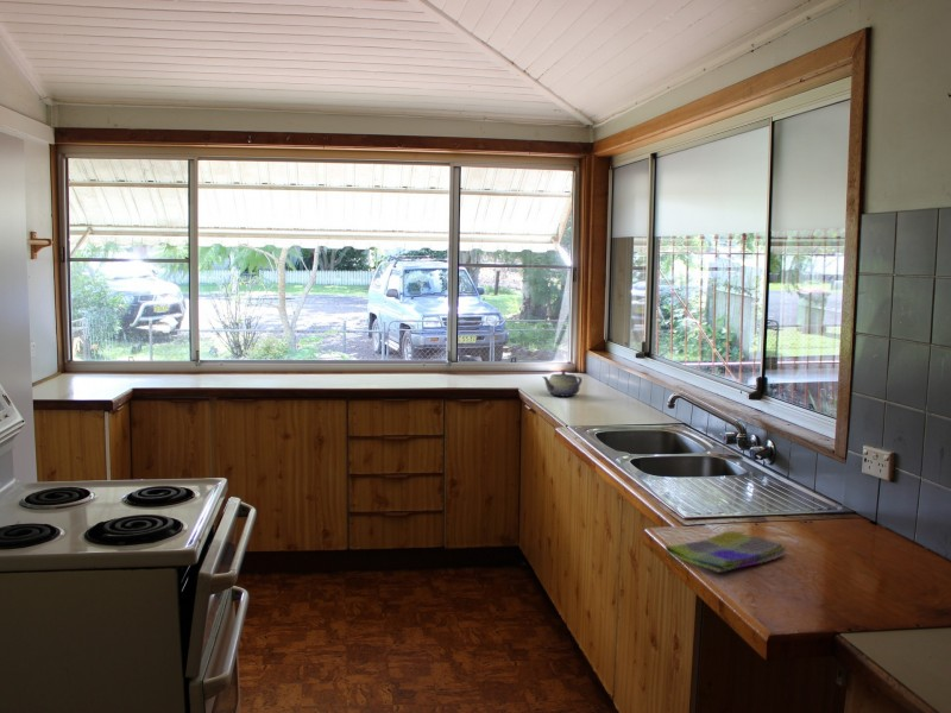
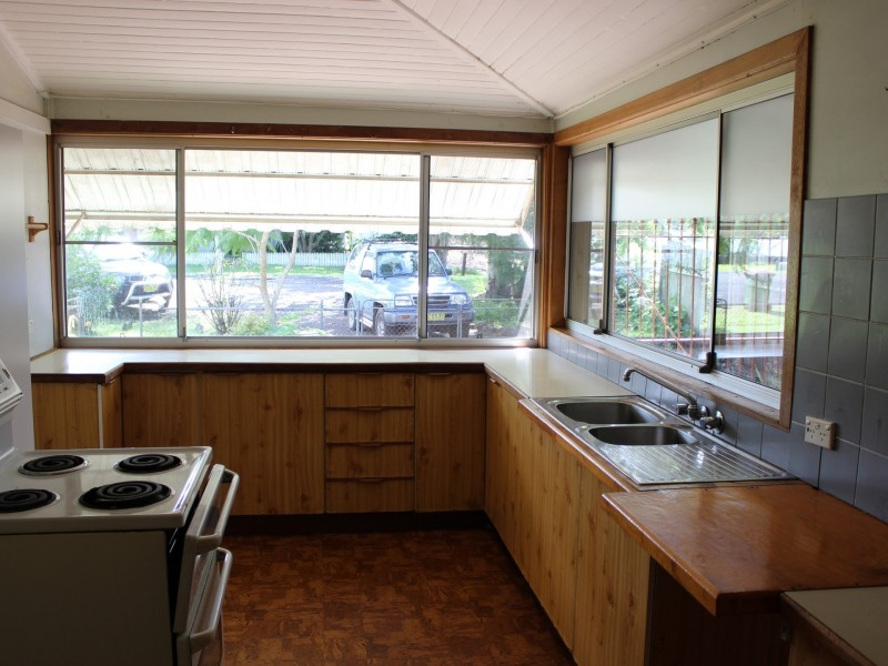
- teapot [542,368,584,398]
- dish towel [665,530,788,574]
